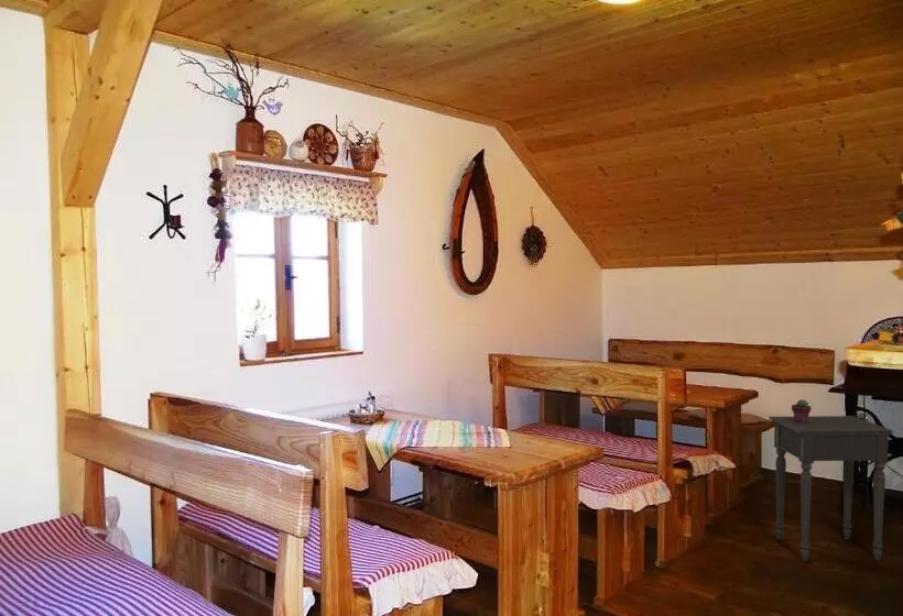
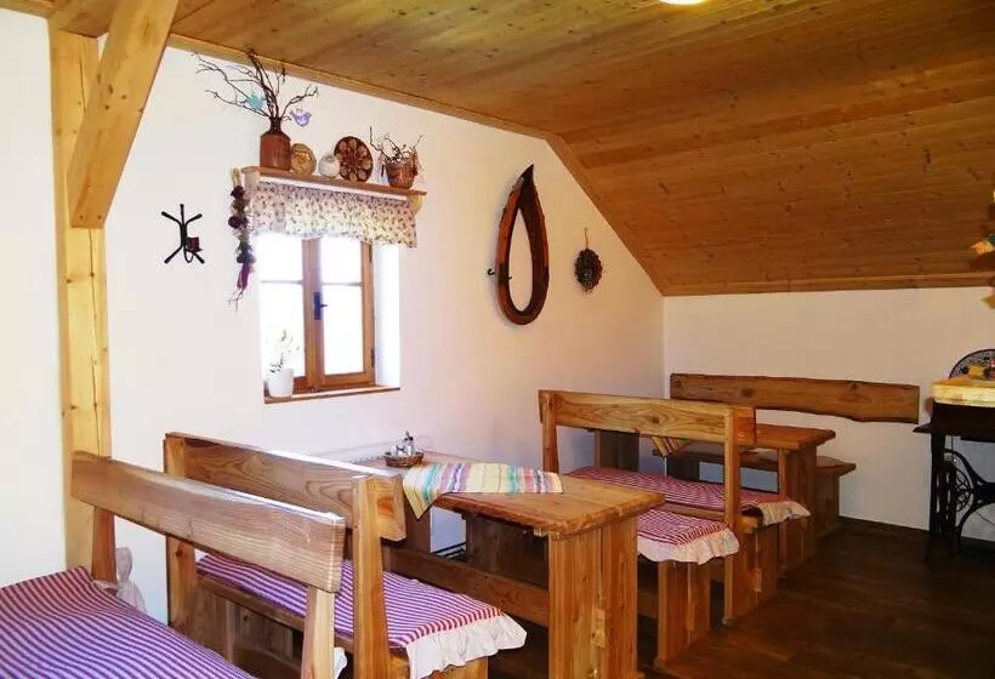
- side table [768,415,894,562]
- potted succulent [791,398,813,424]
